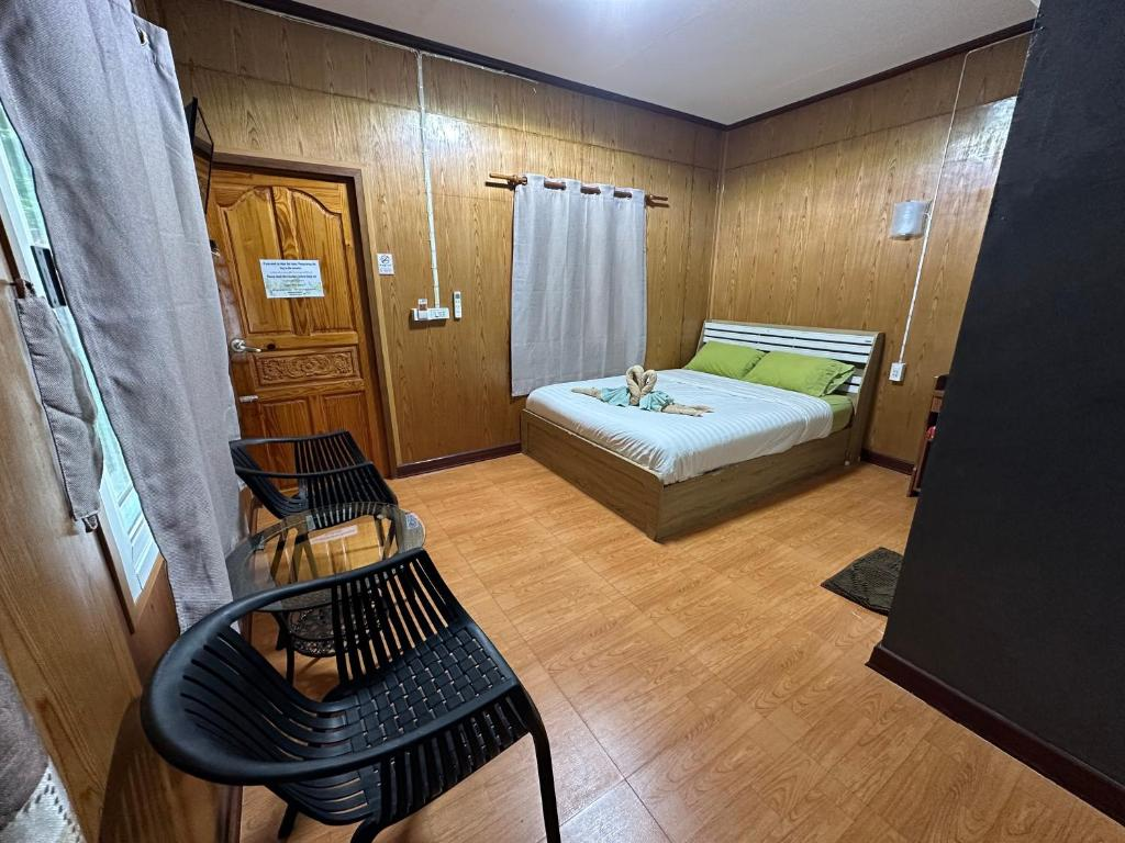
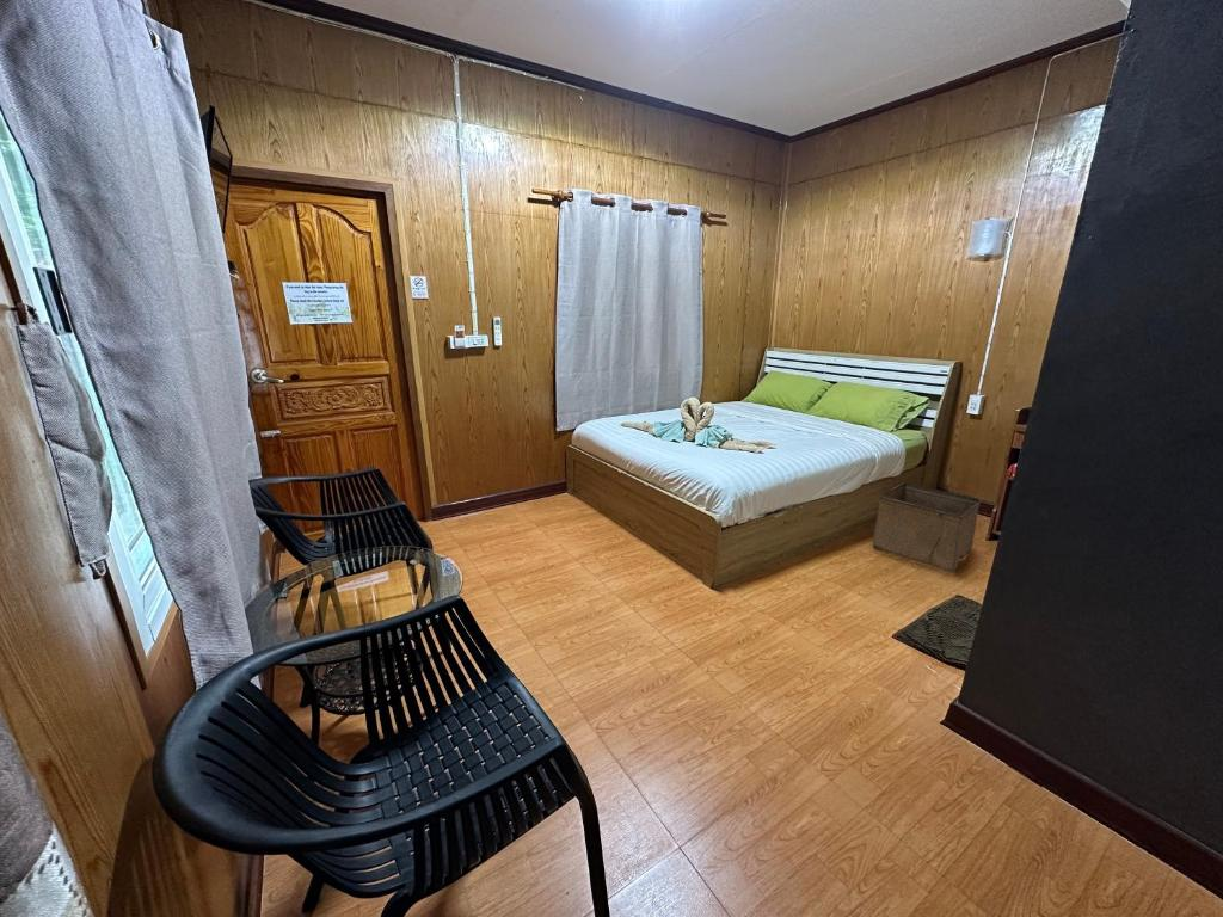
+ storage bin [872,481,982,574]
